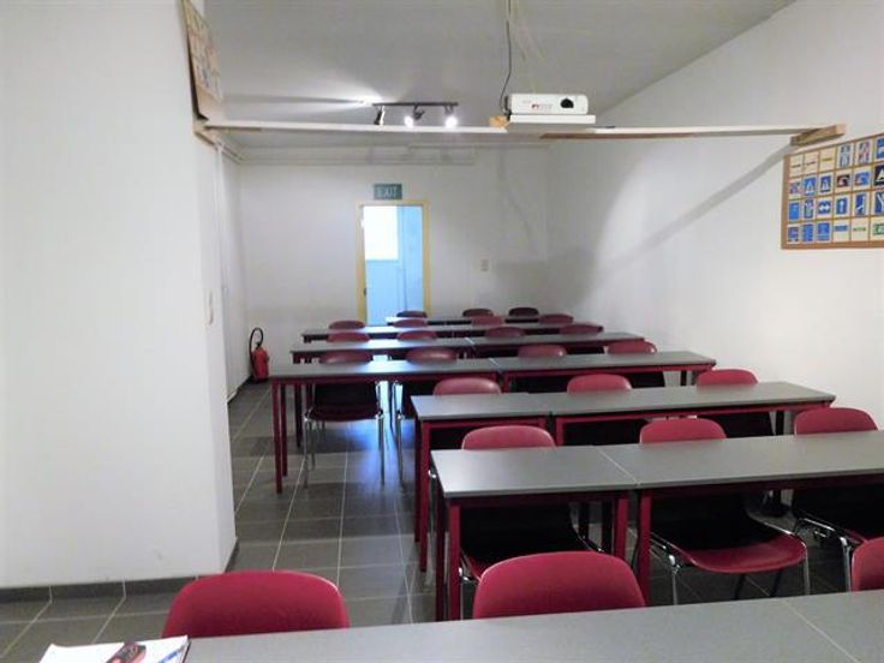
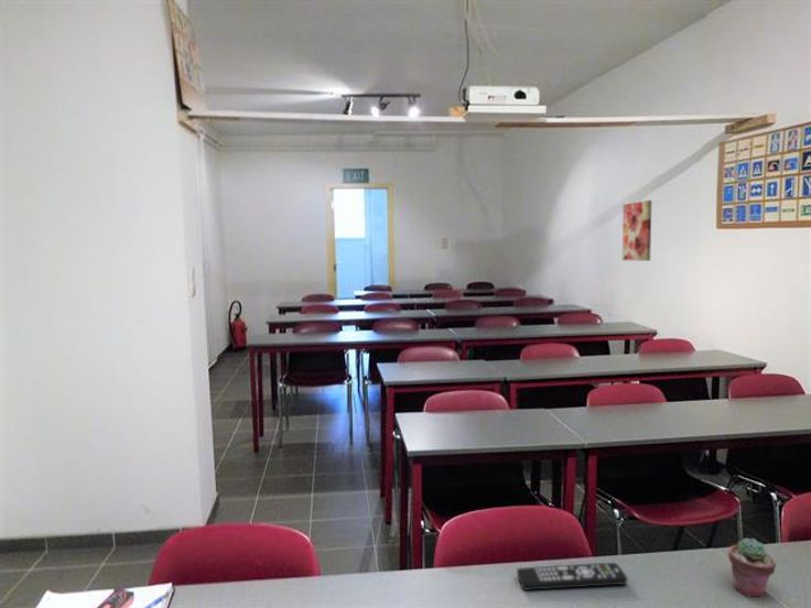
+ wall art [621,199,652,262]
+ remote control [516,562,628,591]
+ potted succulent [727,538,777,598]
